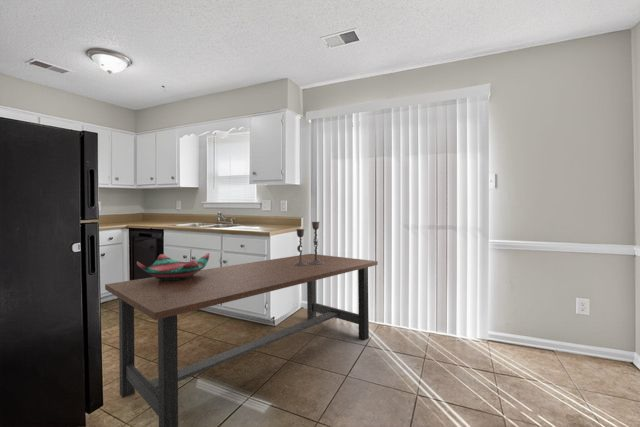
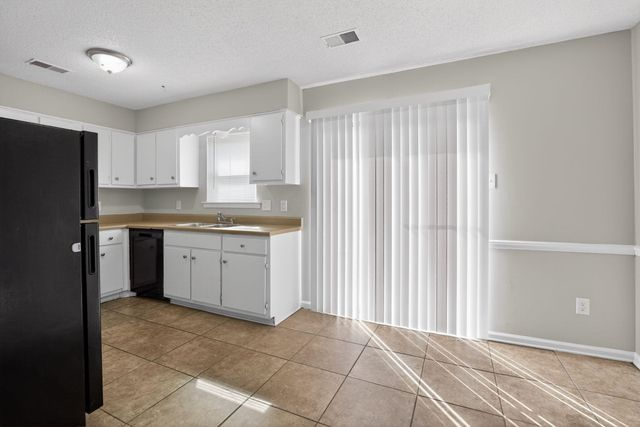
- decorative bowl [136,252,210,281]
- dining table [104,253,379,427]
- candlestick [294,221,324,266]
